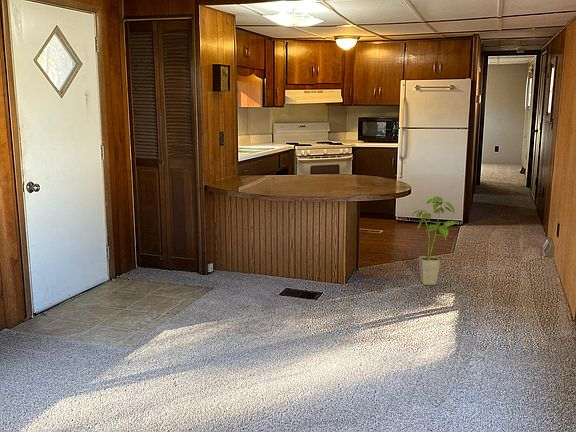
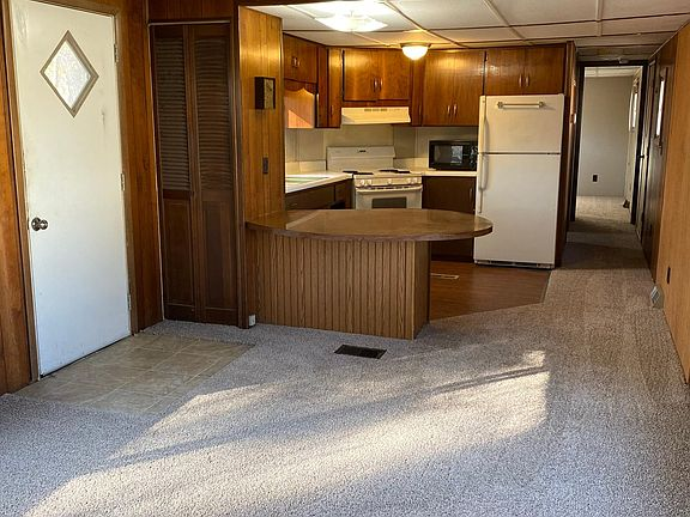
- house plant [411,195,460,286]
